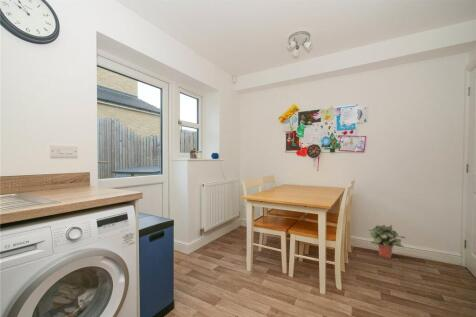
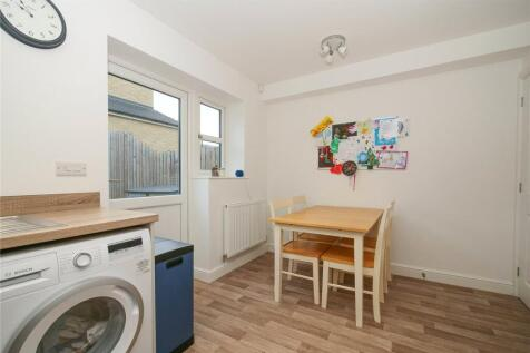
- potted plant [368,224,407,259]
